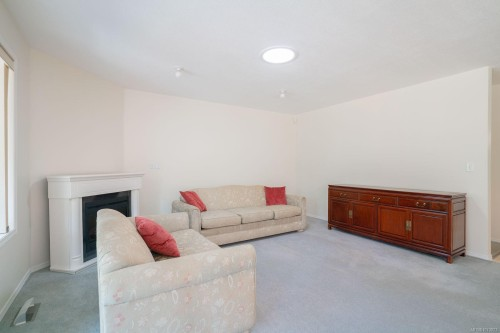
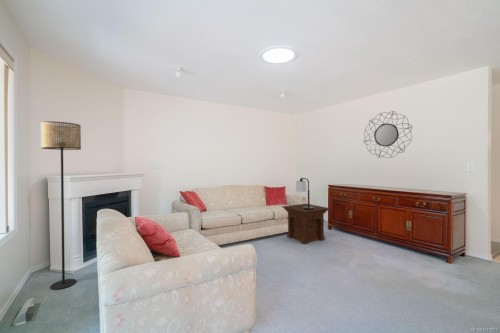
+ lamp [295,177,314,210]
+ home mirror [363,110,413,159]
+ floor lamp [40,120,82,291]
+ side table [281,203,331,245]
